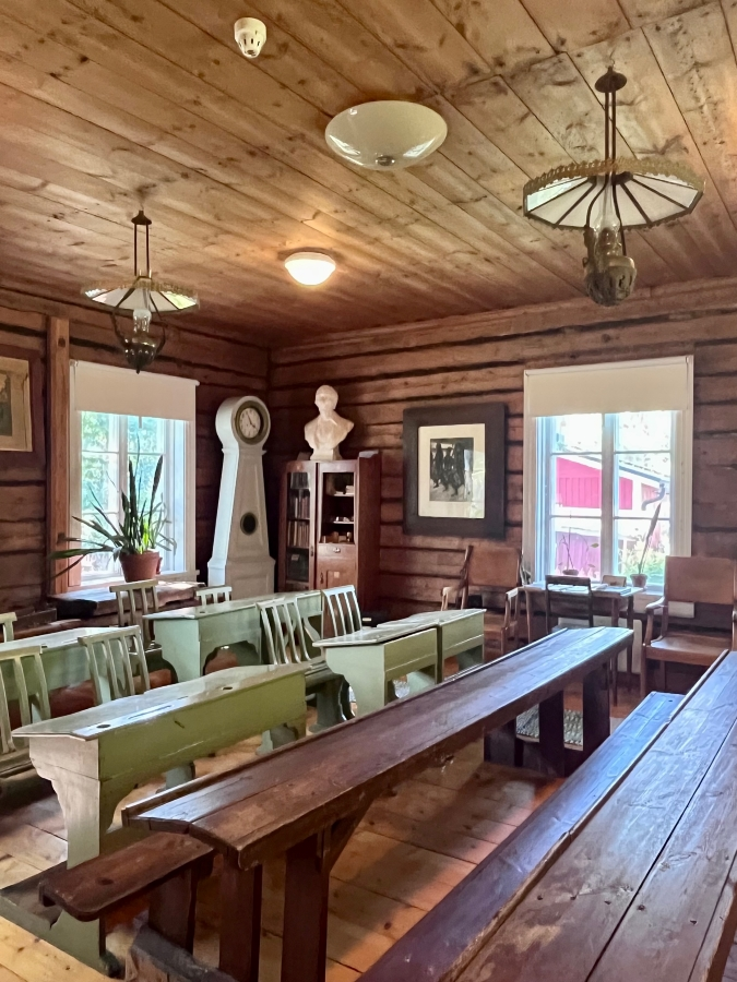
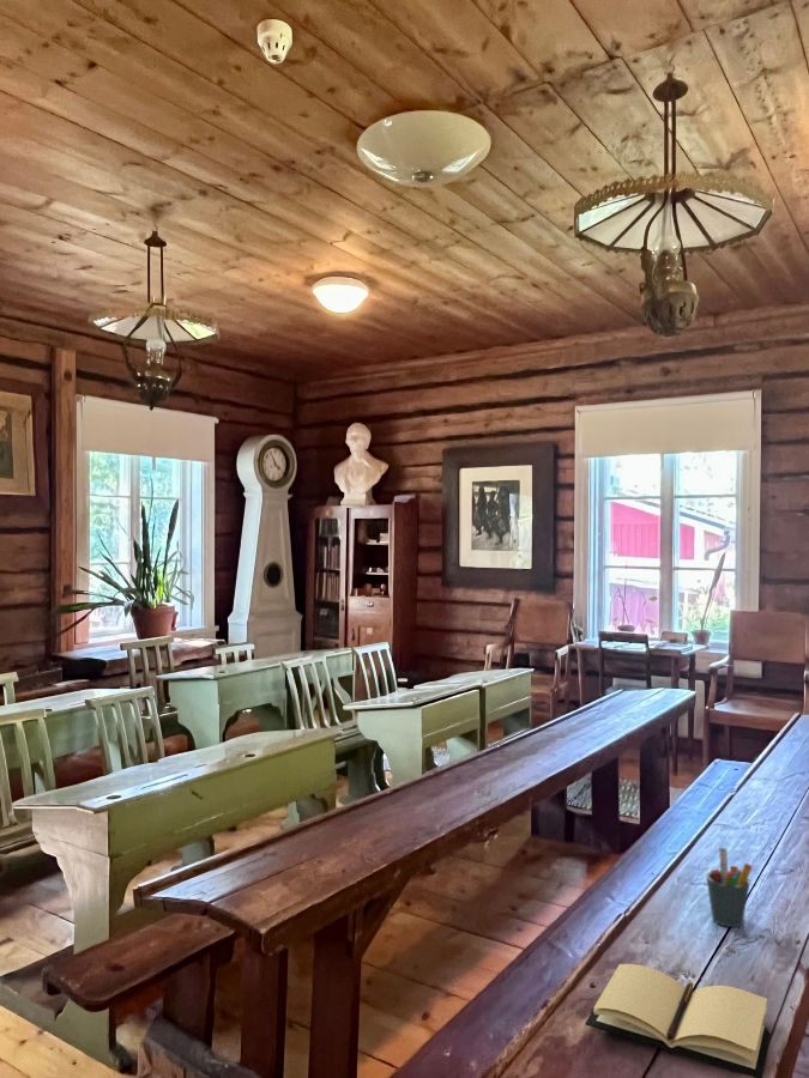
+ book [584,963,772,1078]
+ pen holder [705,847,753,928]
